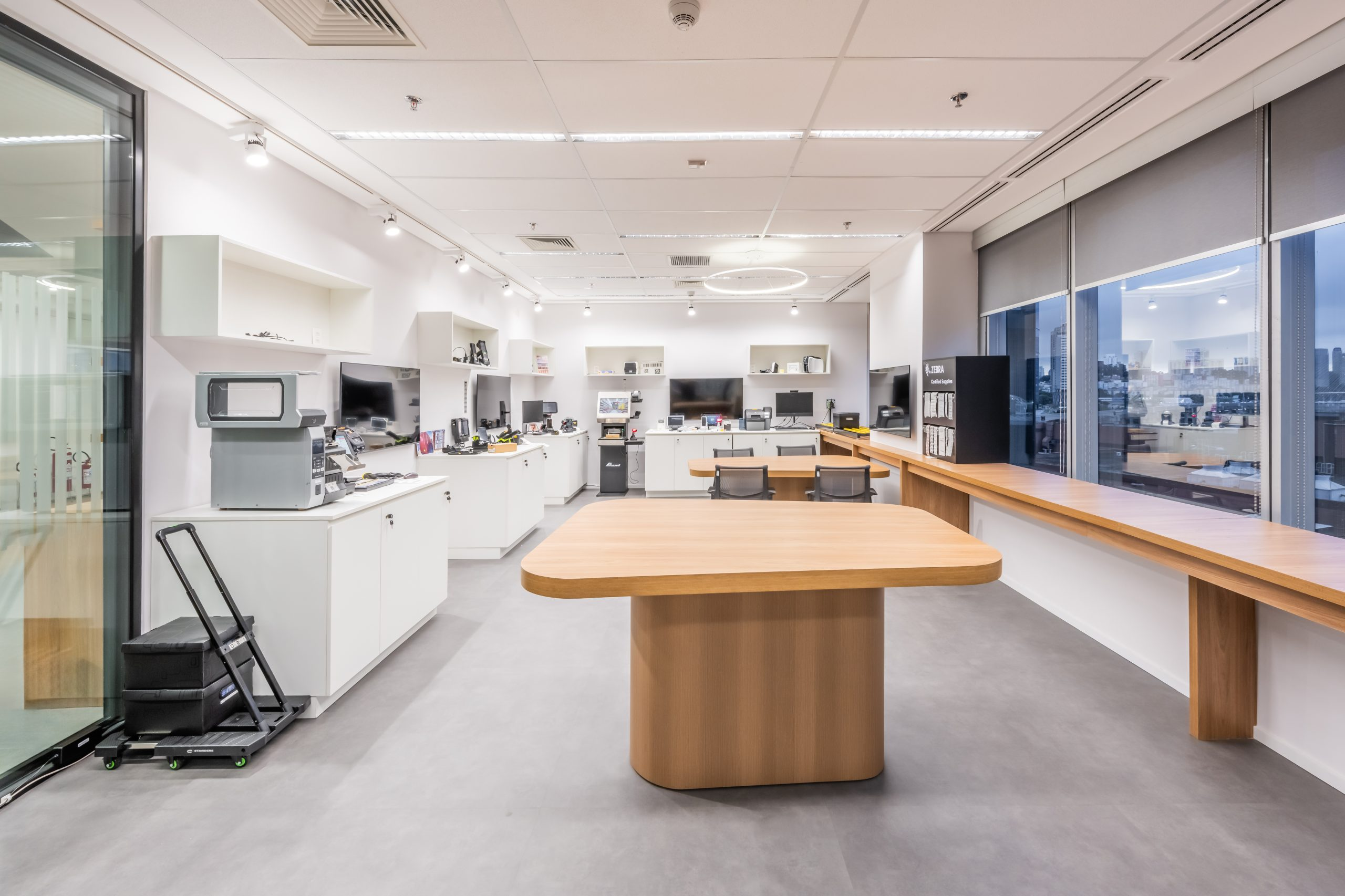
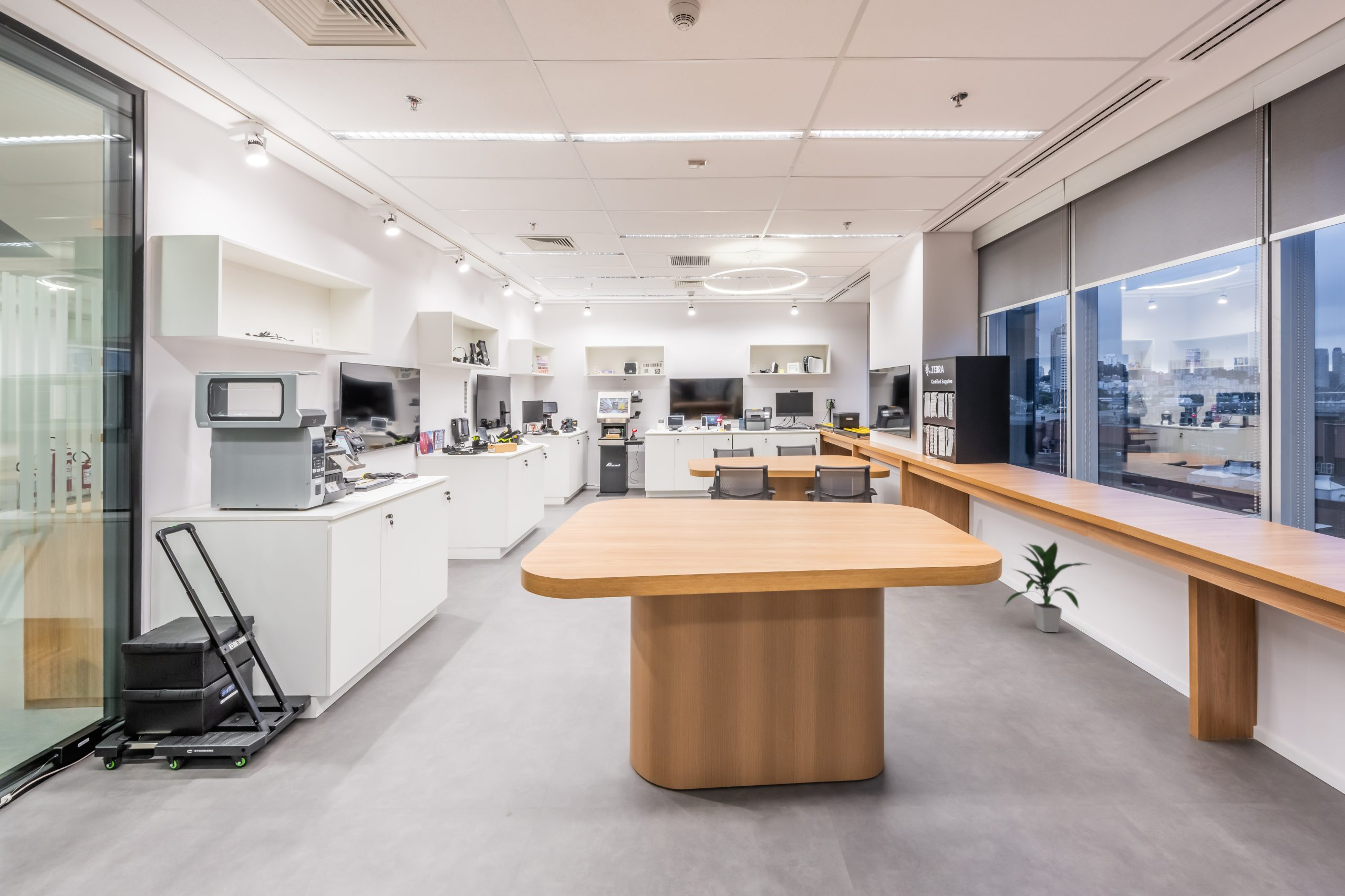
+ indoor plant [1003,540,1091,633]
